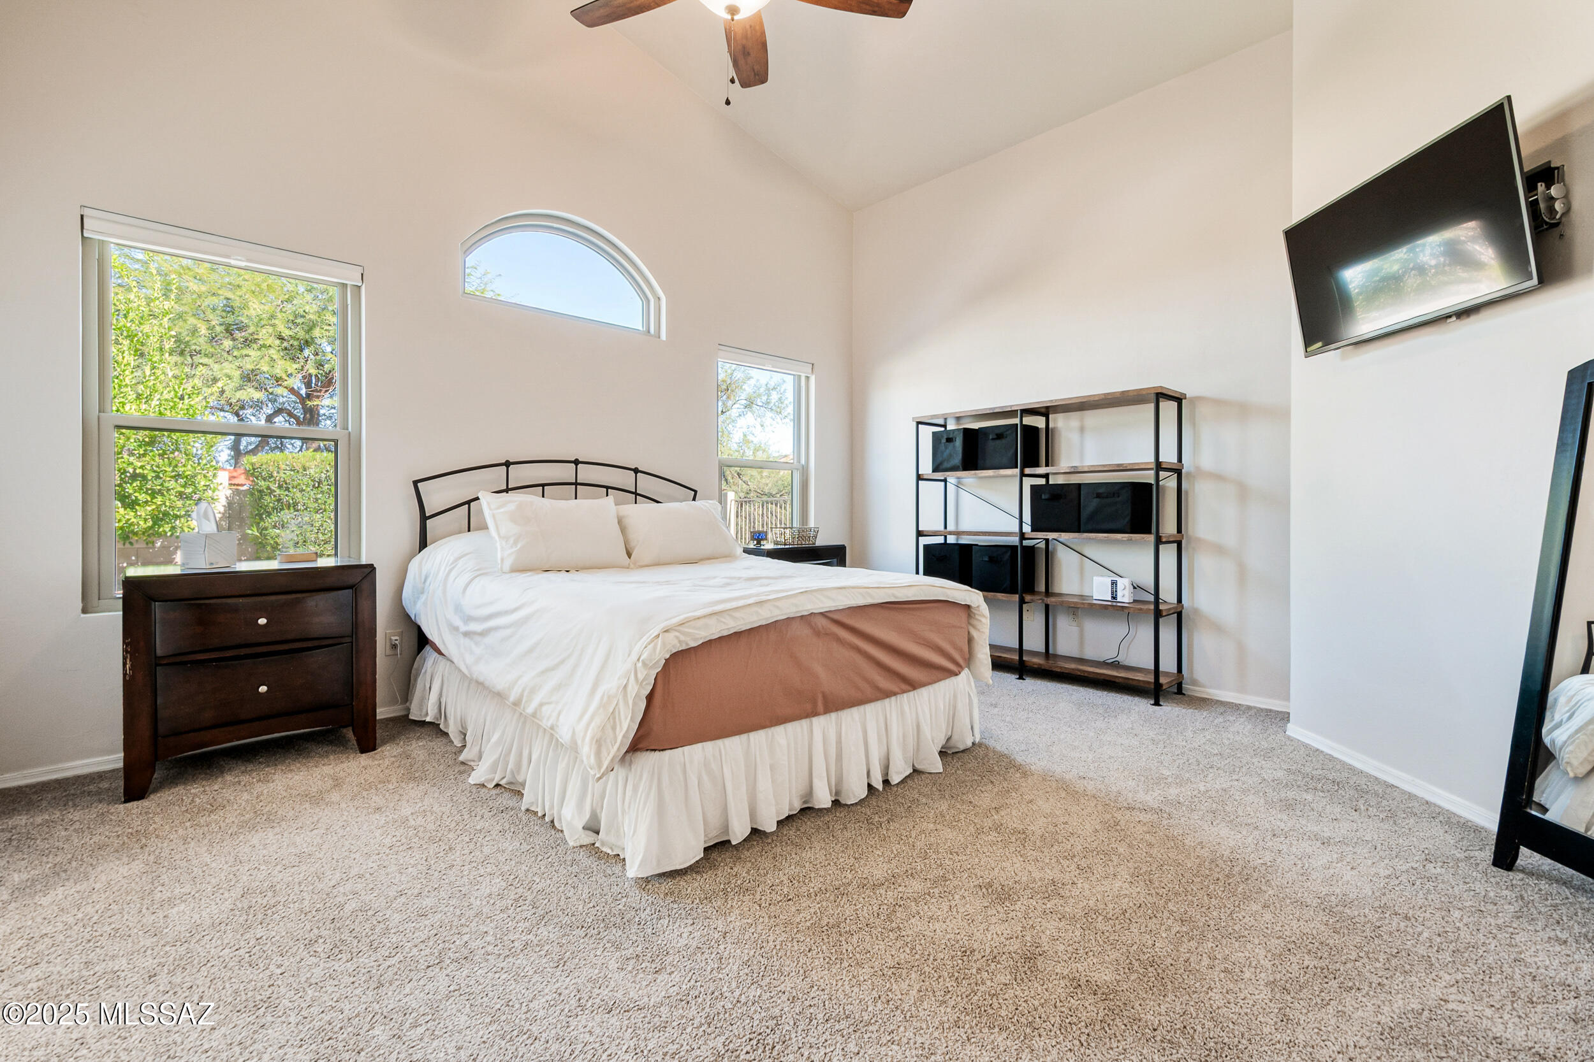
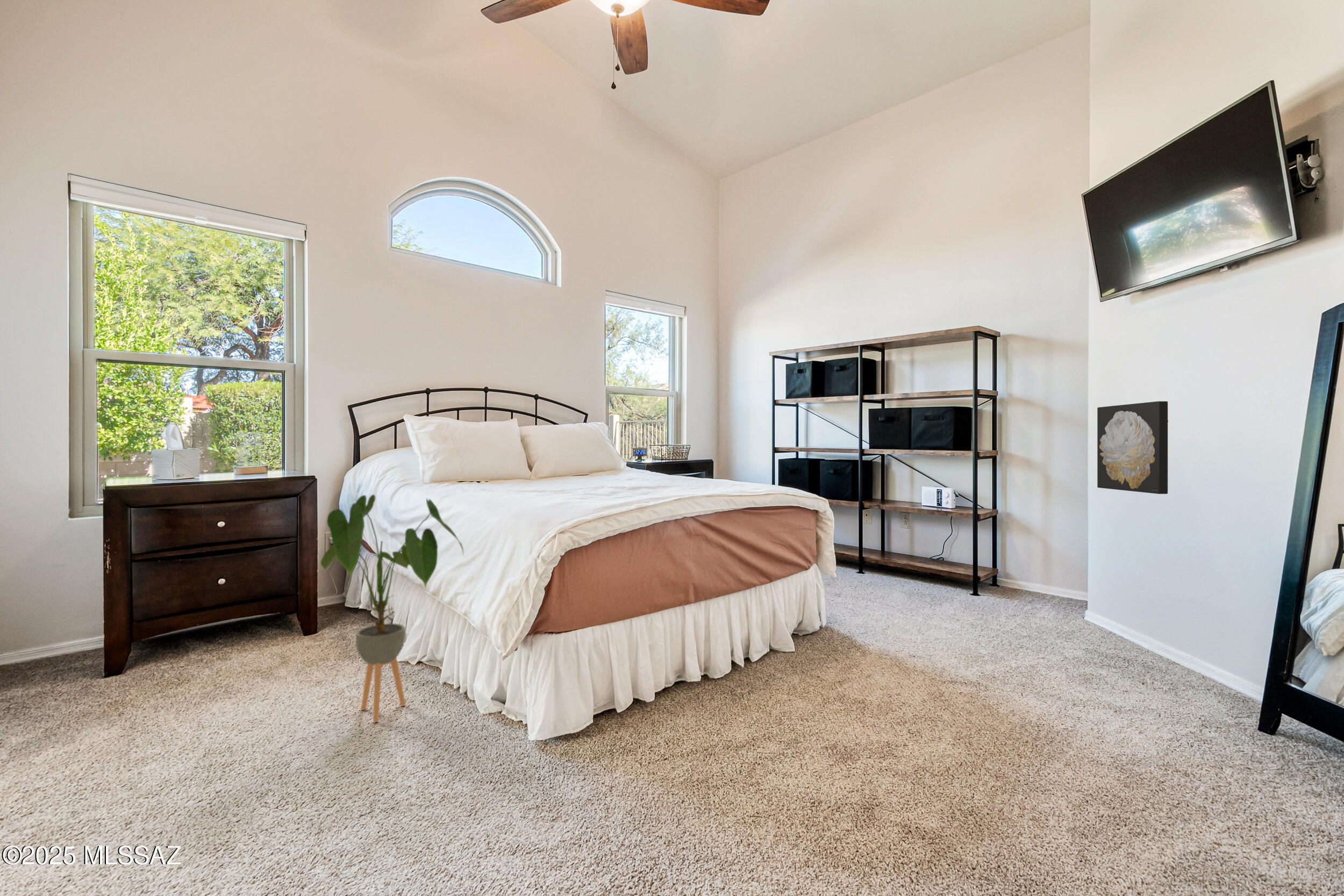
+ wall art [1097,401,1169,494]
+ house plant [320,494,465,722]
